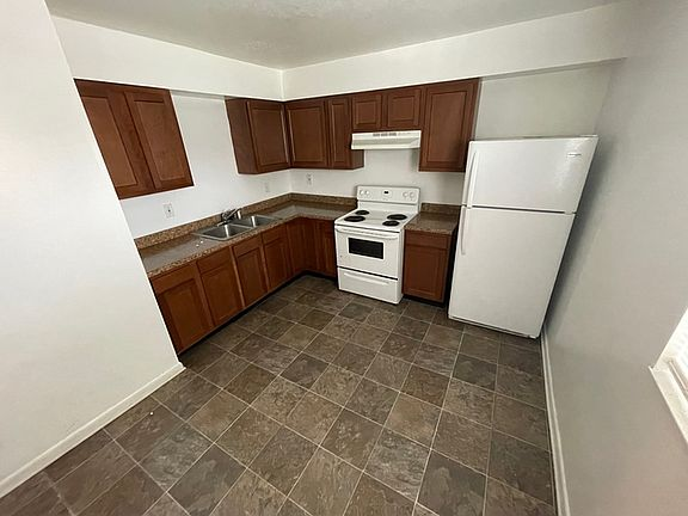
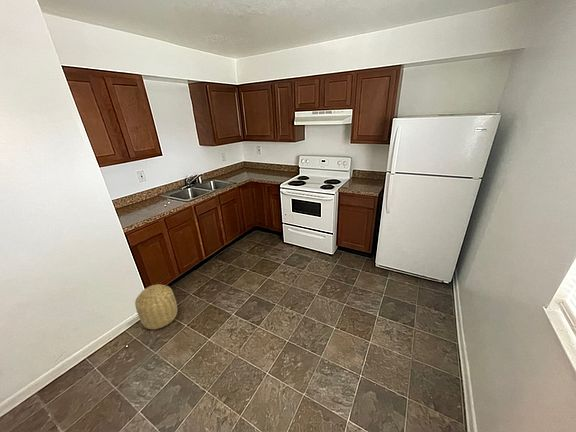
+ basket [134,283,178,330]
